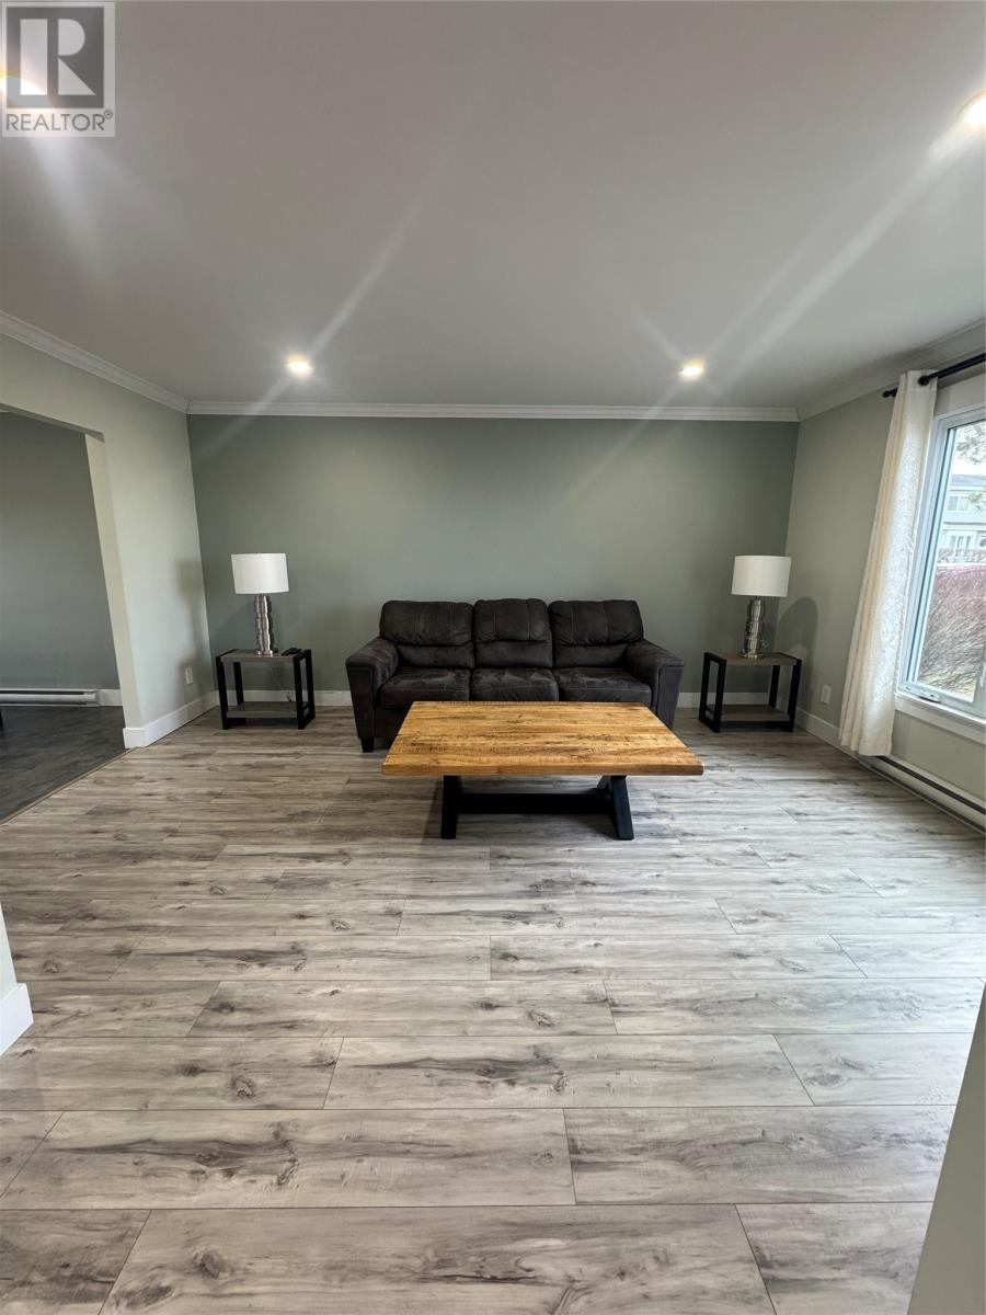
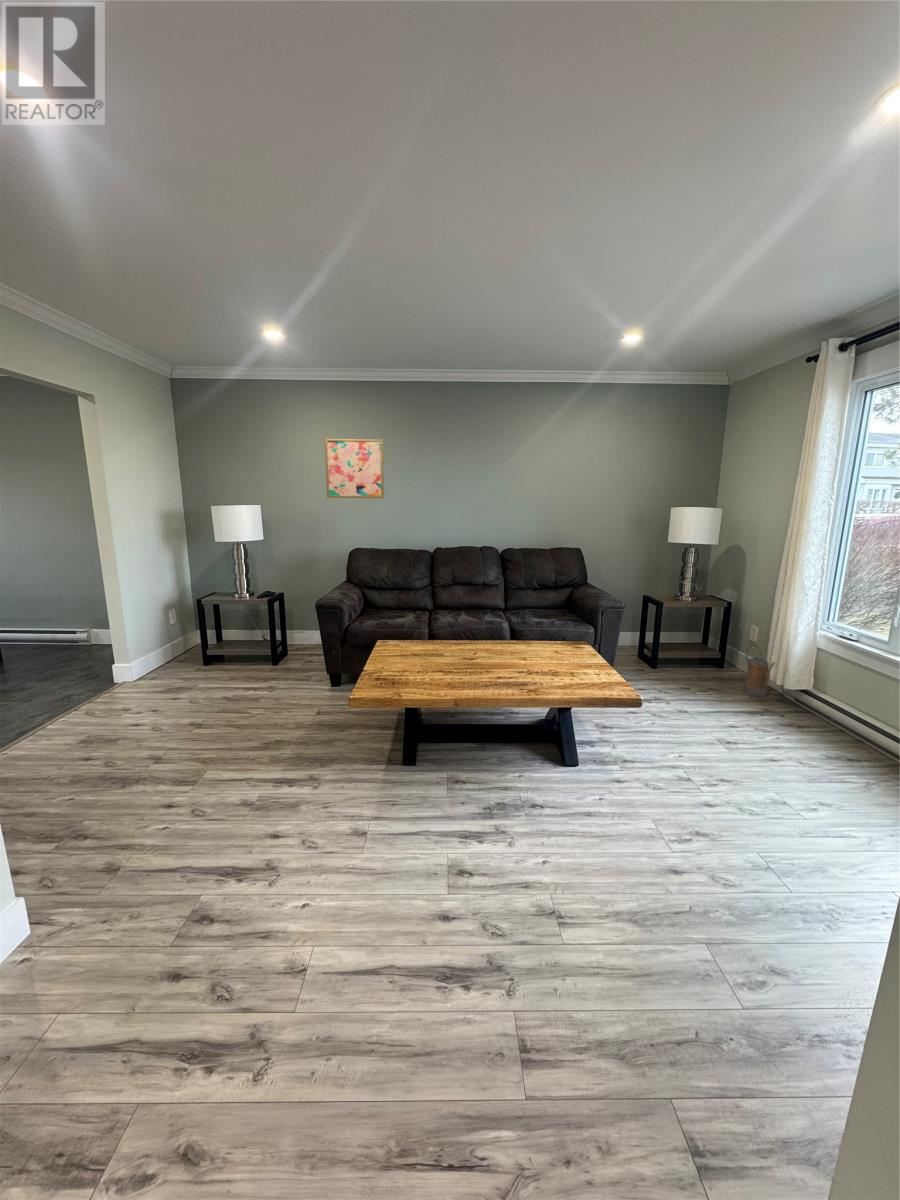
+ wall art [324,438,385,499]
+ watering can [743,643,776,697]
